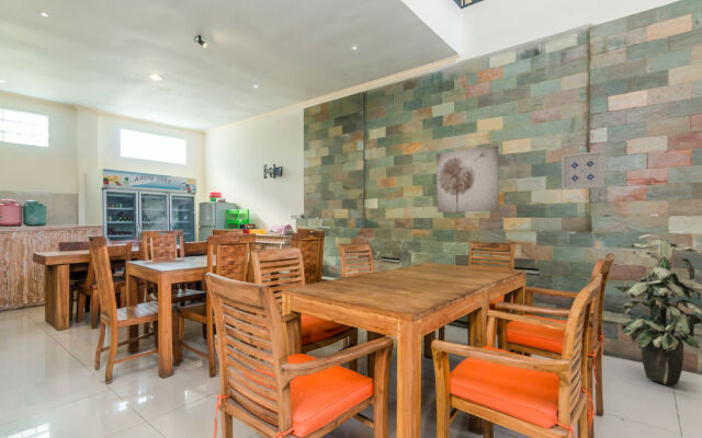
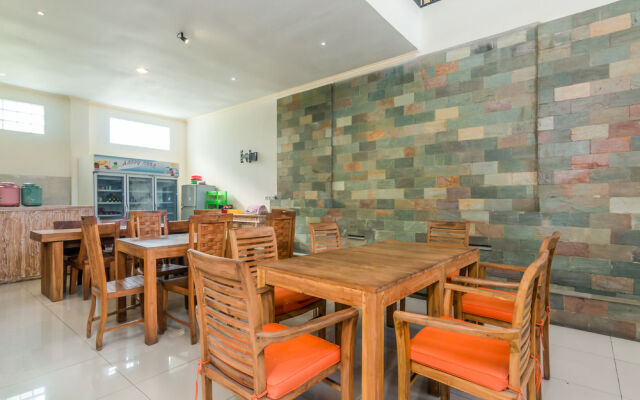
- wall art [435,145,500,214]
- indoor plant [613,233,702,385]
- wall art [561,150,605,191]
